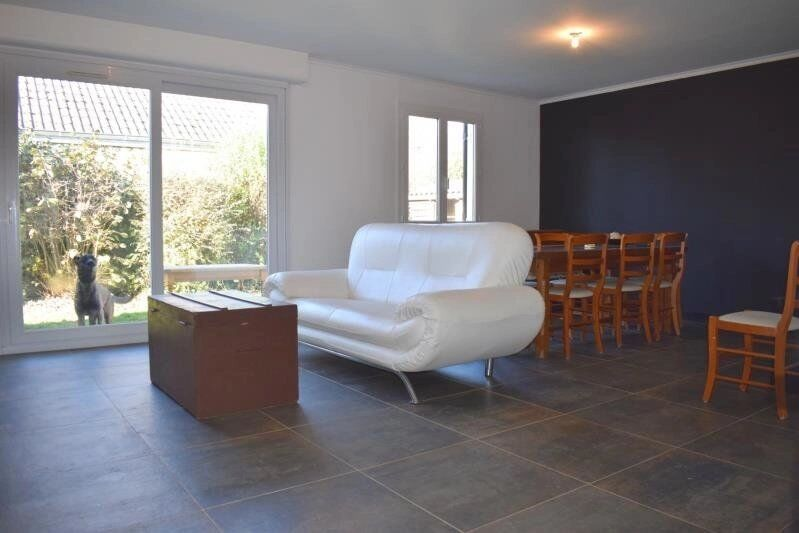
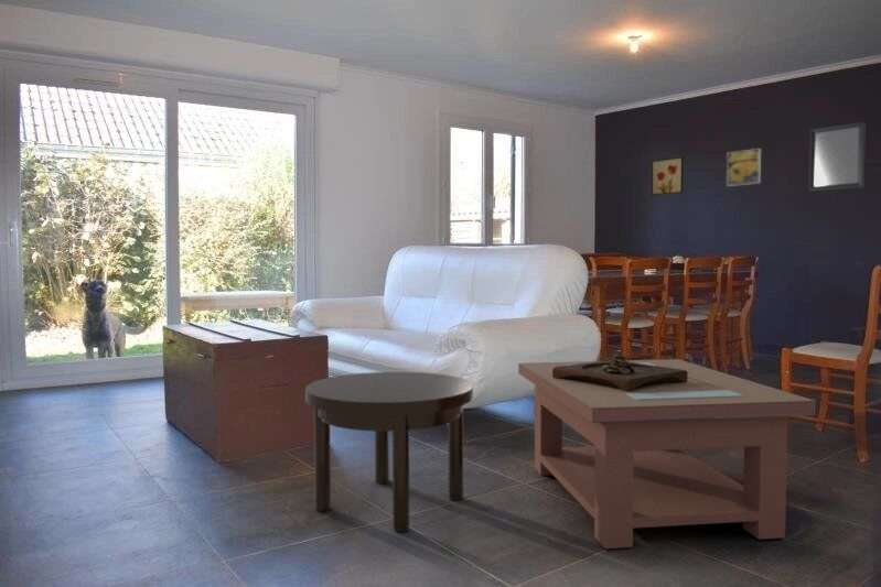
+ wooden tray [552,354,688,392]
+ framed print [726,148,762,187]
+ side table [304,371,474,533]
+ wall art [651,155,685,196]
+ home mirror [808,120,867,192]
+ coffee table [517,358,816,550]
